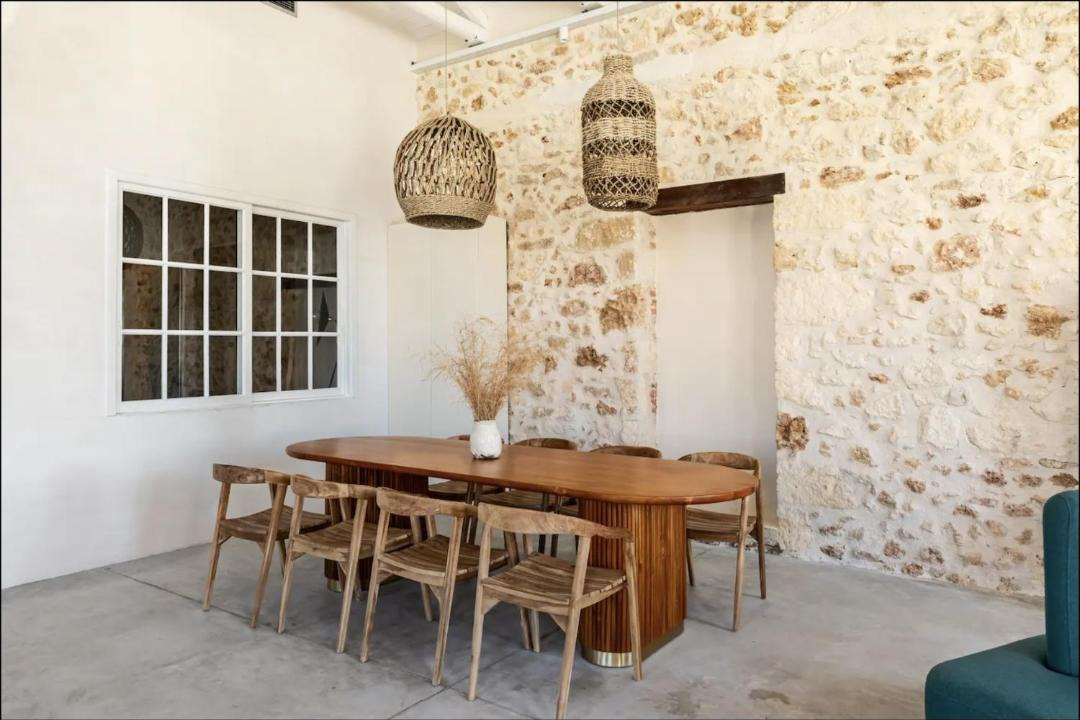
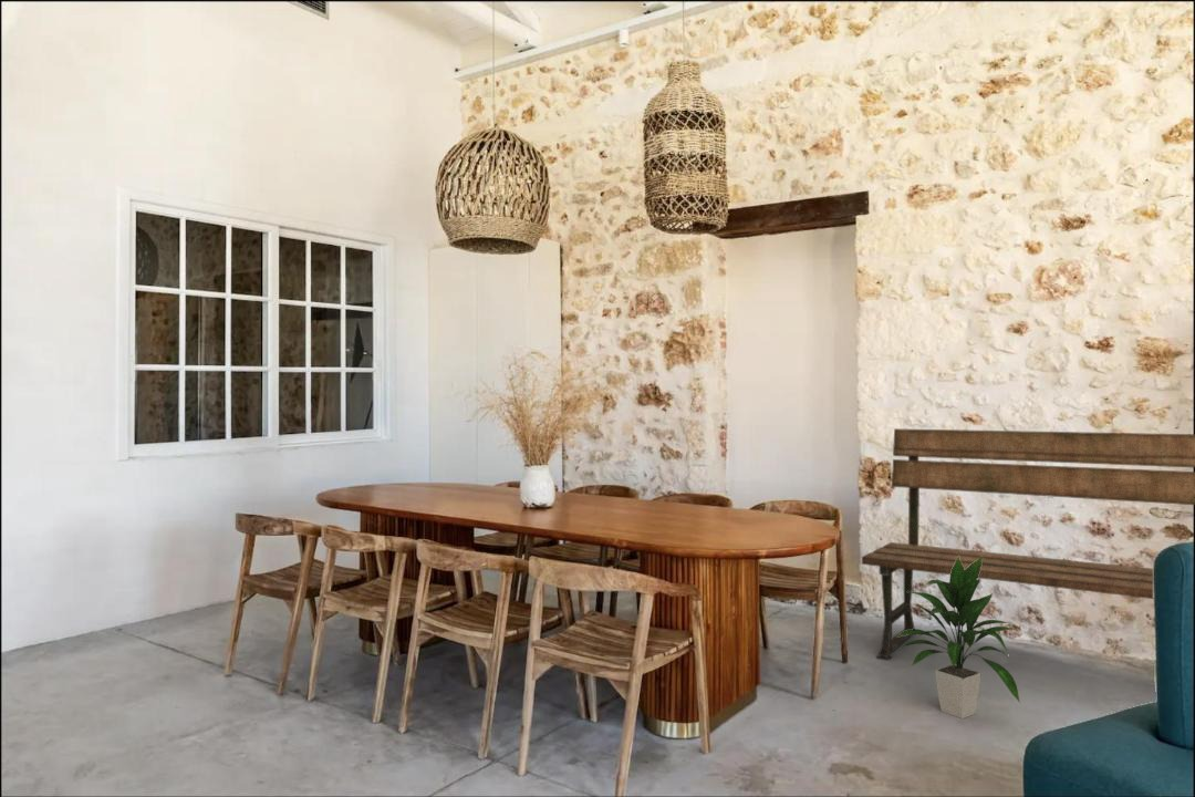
+ indoor plant [895,556,1021,720]
+ bench [861,427,1195,662]
